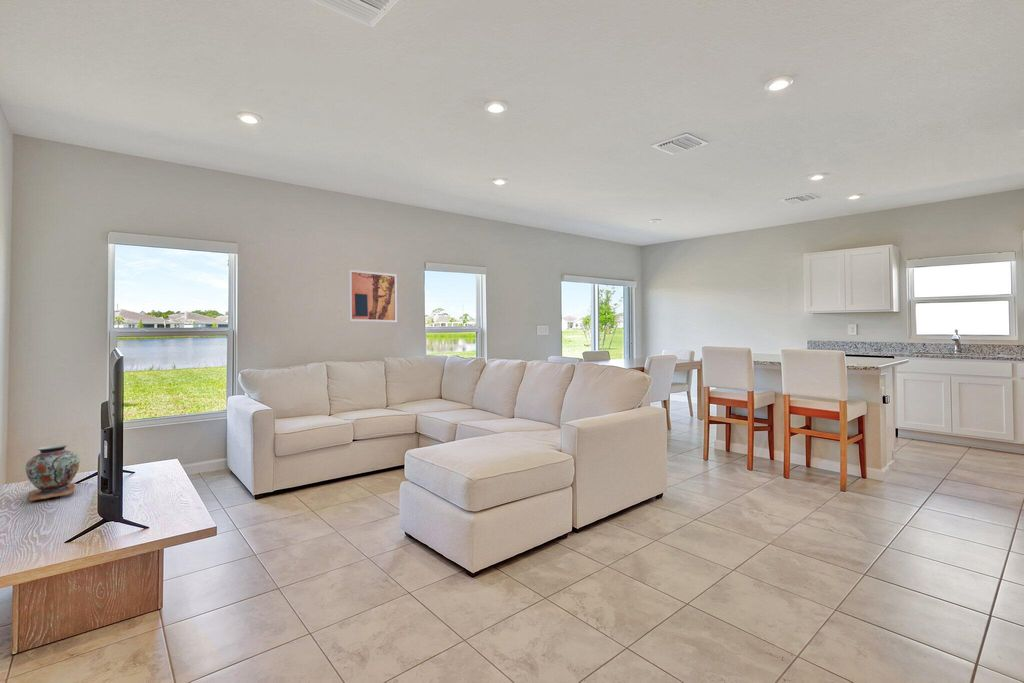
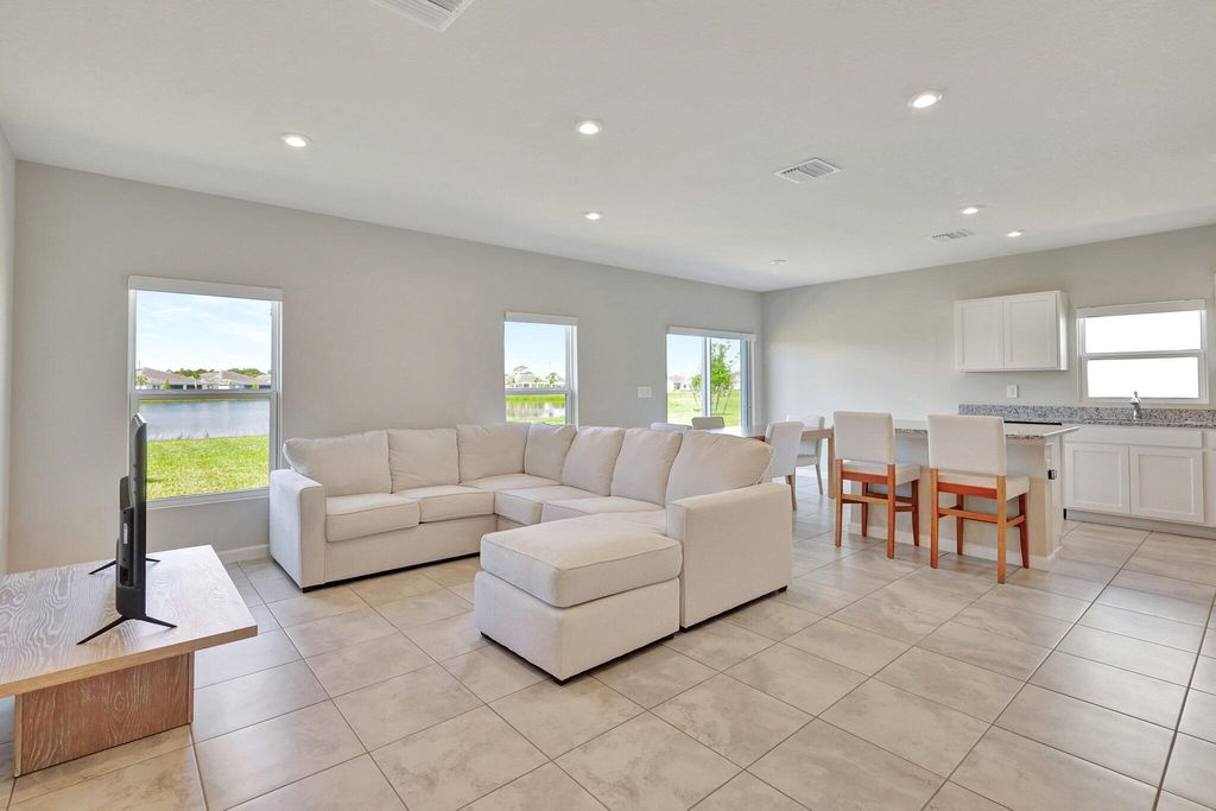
- wall art [347,269,398,323]
- decorative vase [25,444,81,502]
